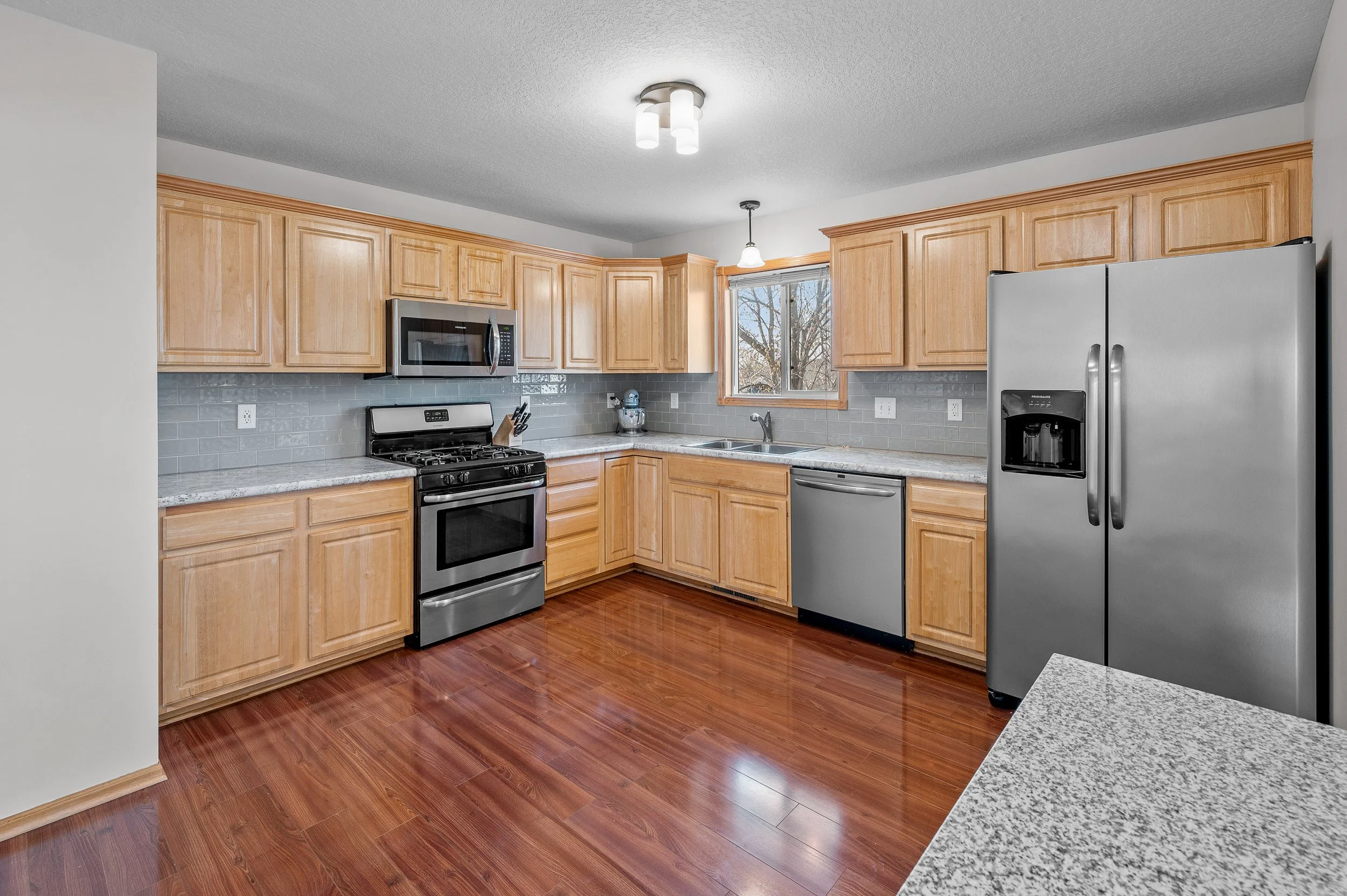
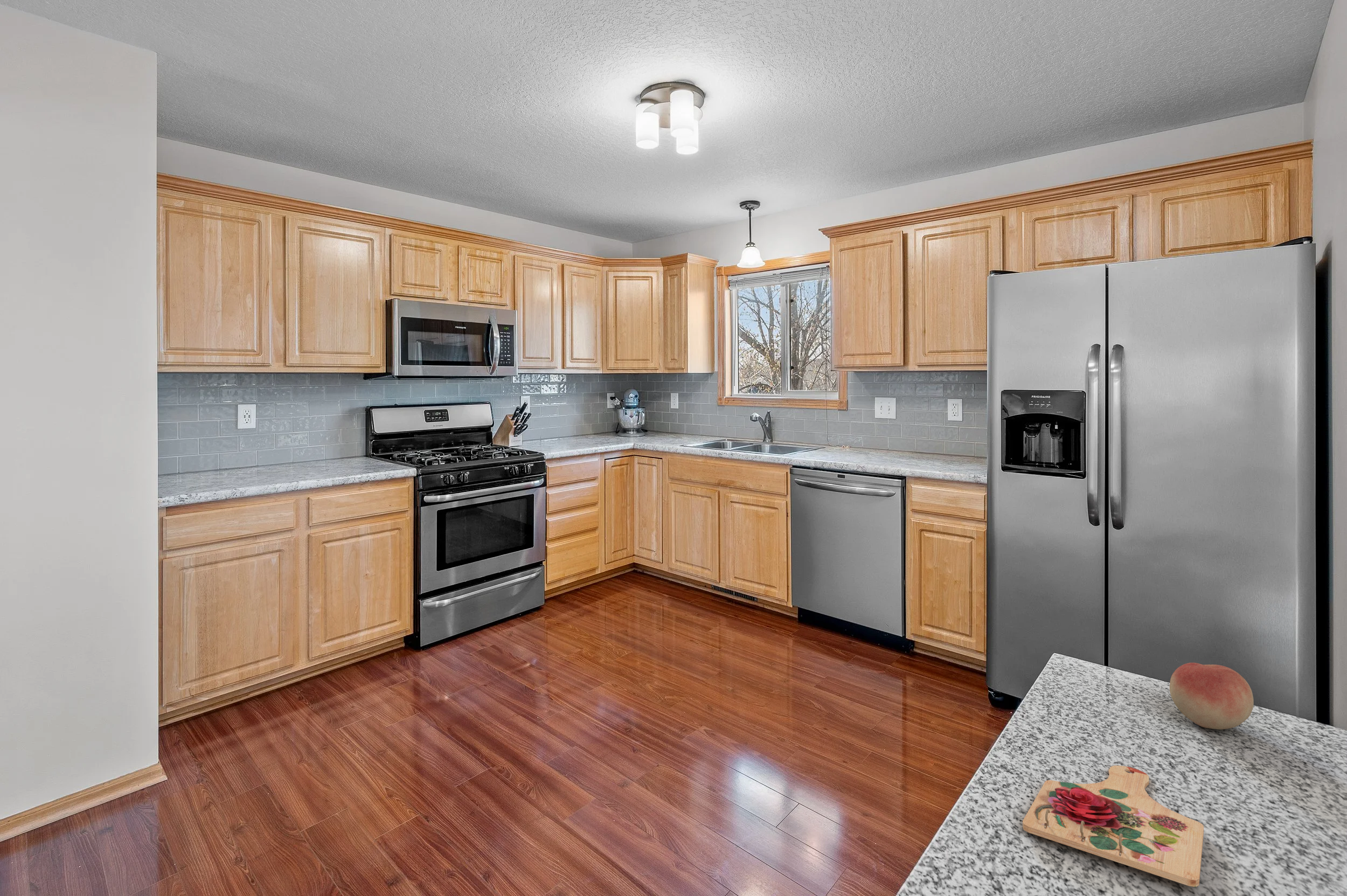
+ fruit [1169,662,1254,730]
+ cutting board [1022,765,1204,887]
